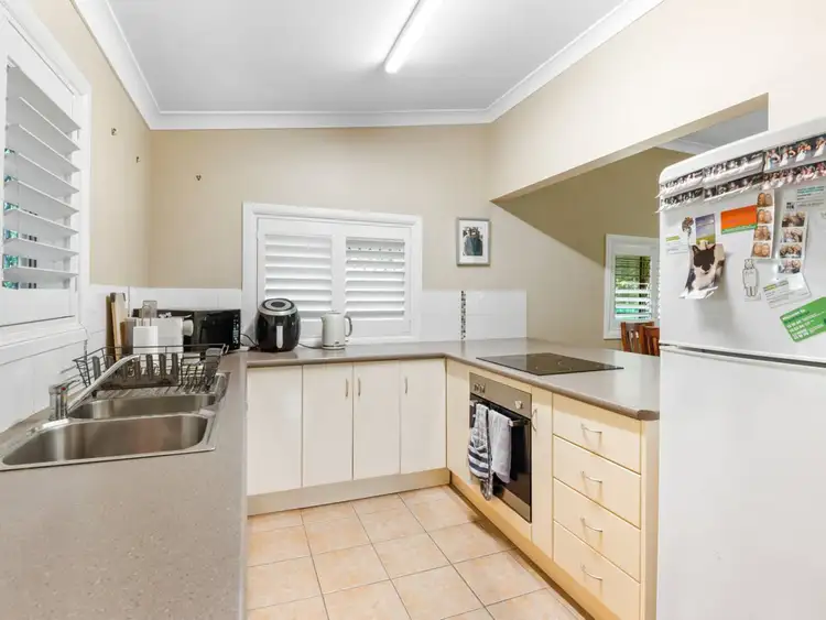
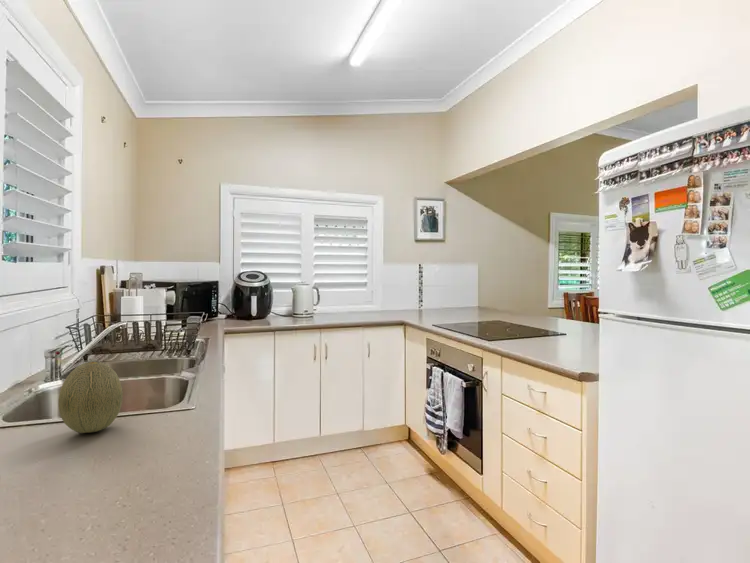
+ fruit [57,361,124,434]
